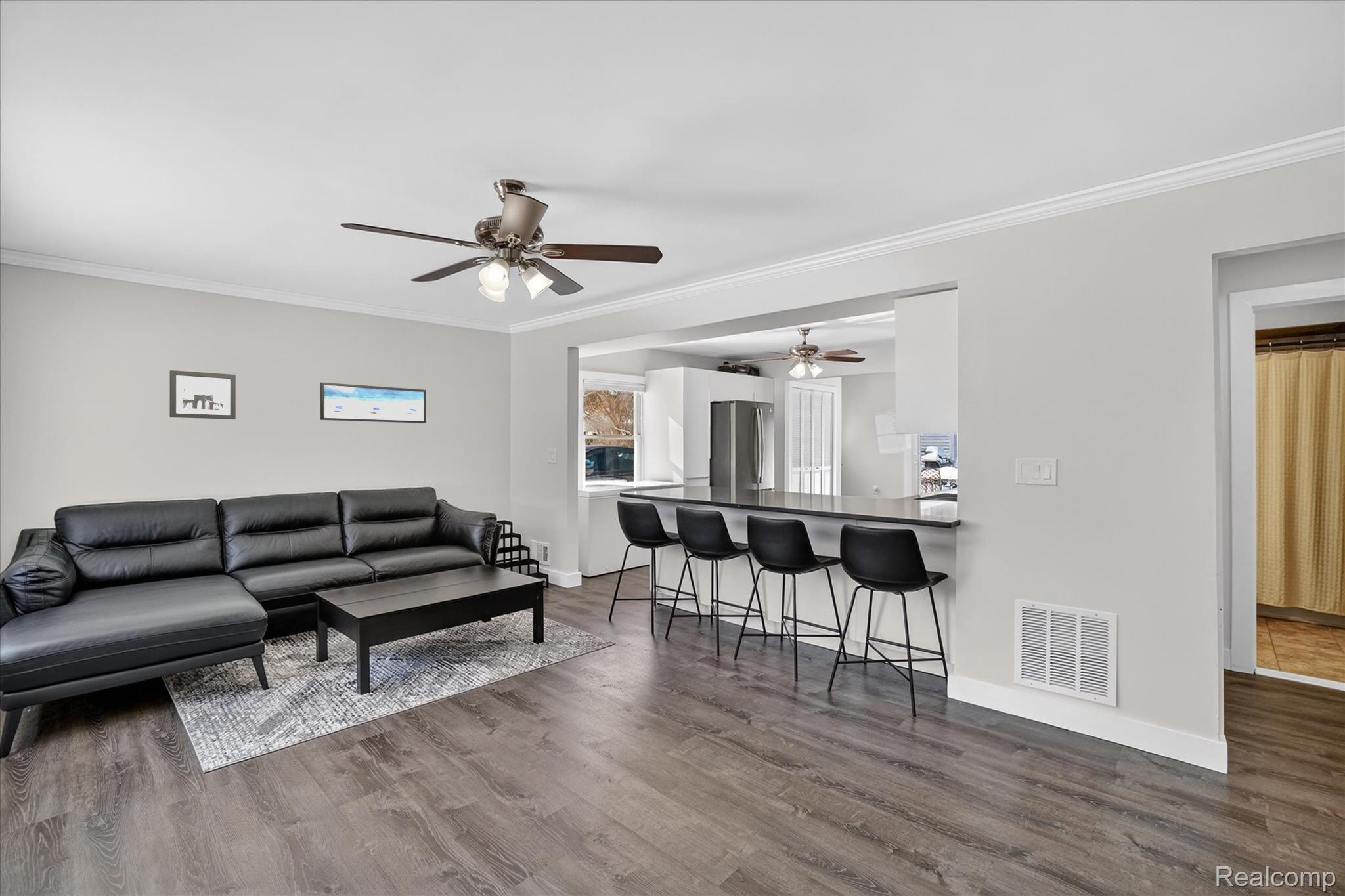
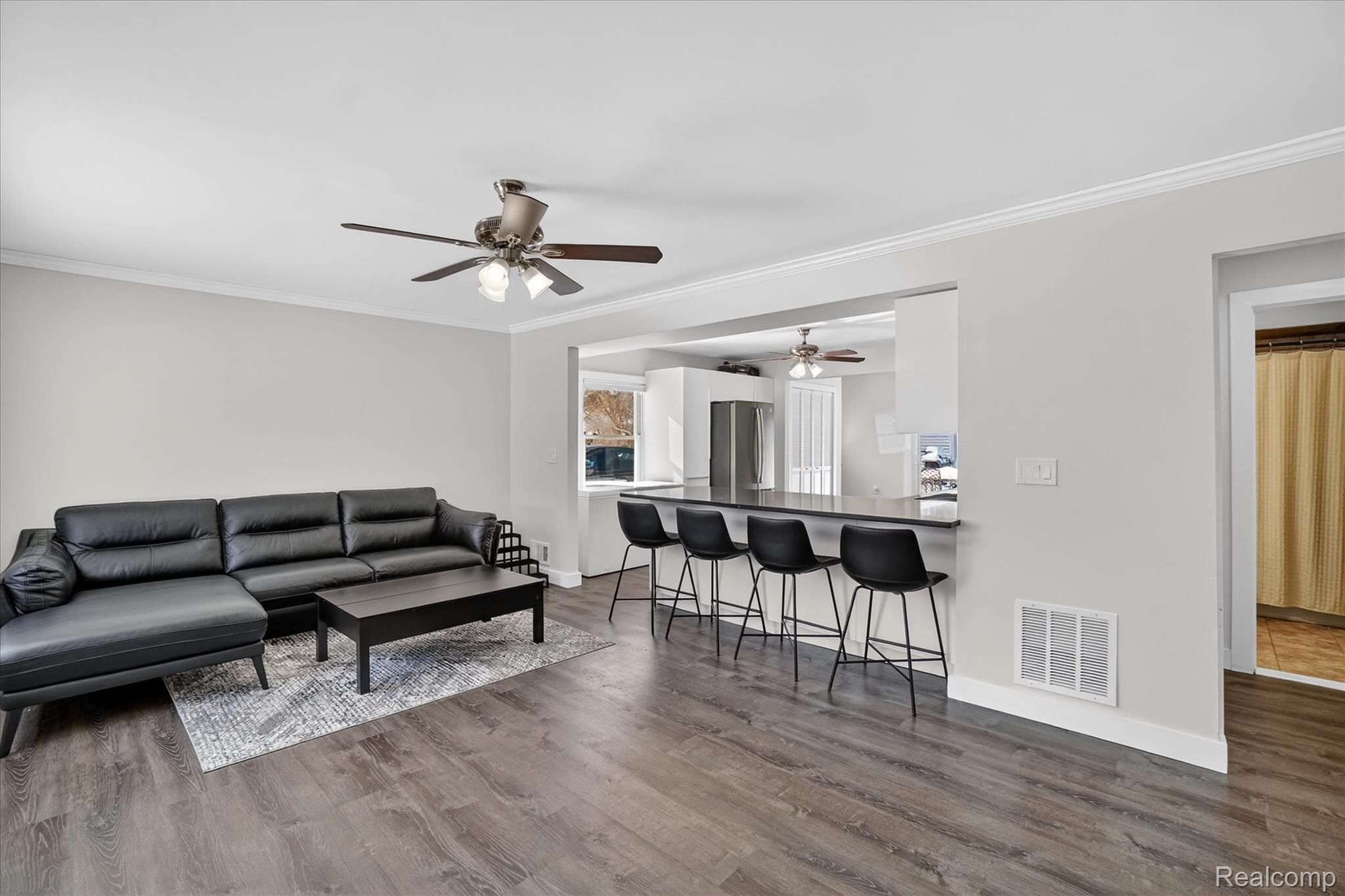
- wall art [320,382,427,424]
- wall art [169,370,236,420]
